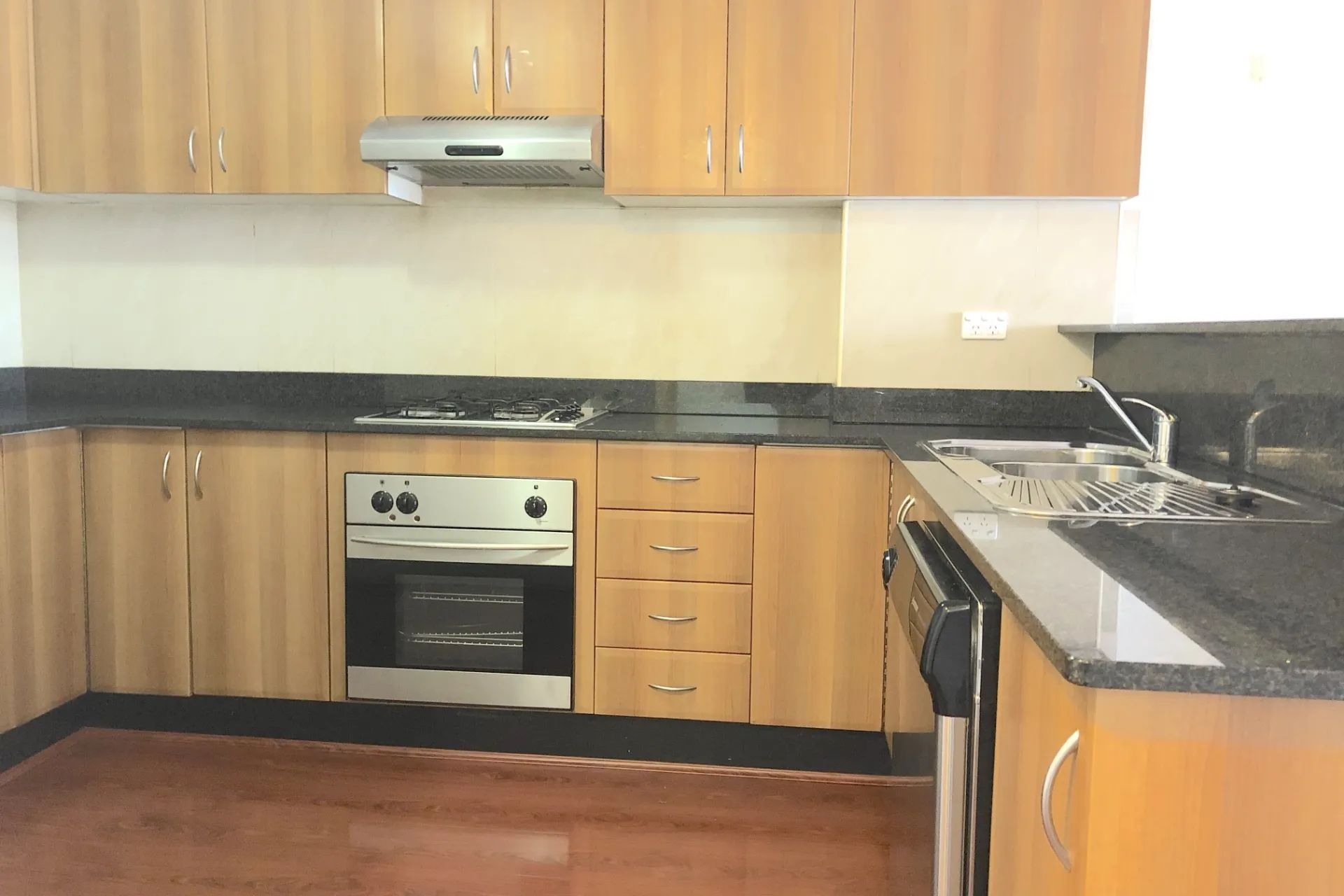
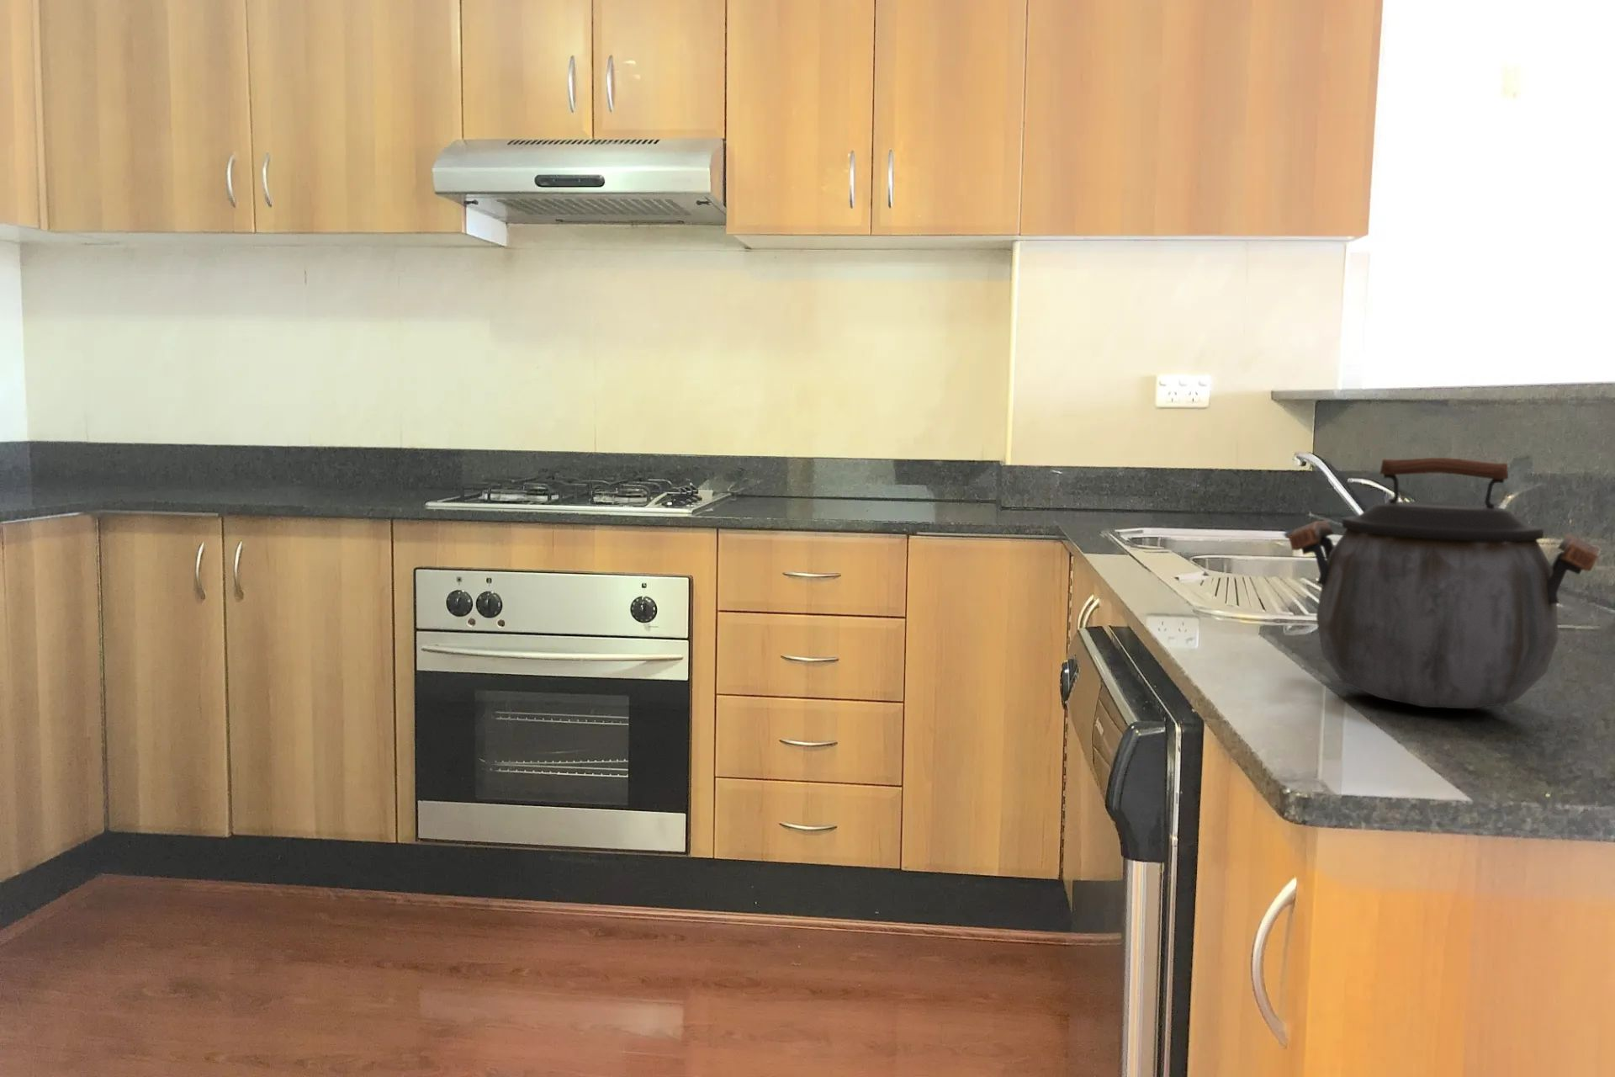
+ kettle [1287,457,1599,709]
